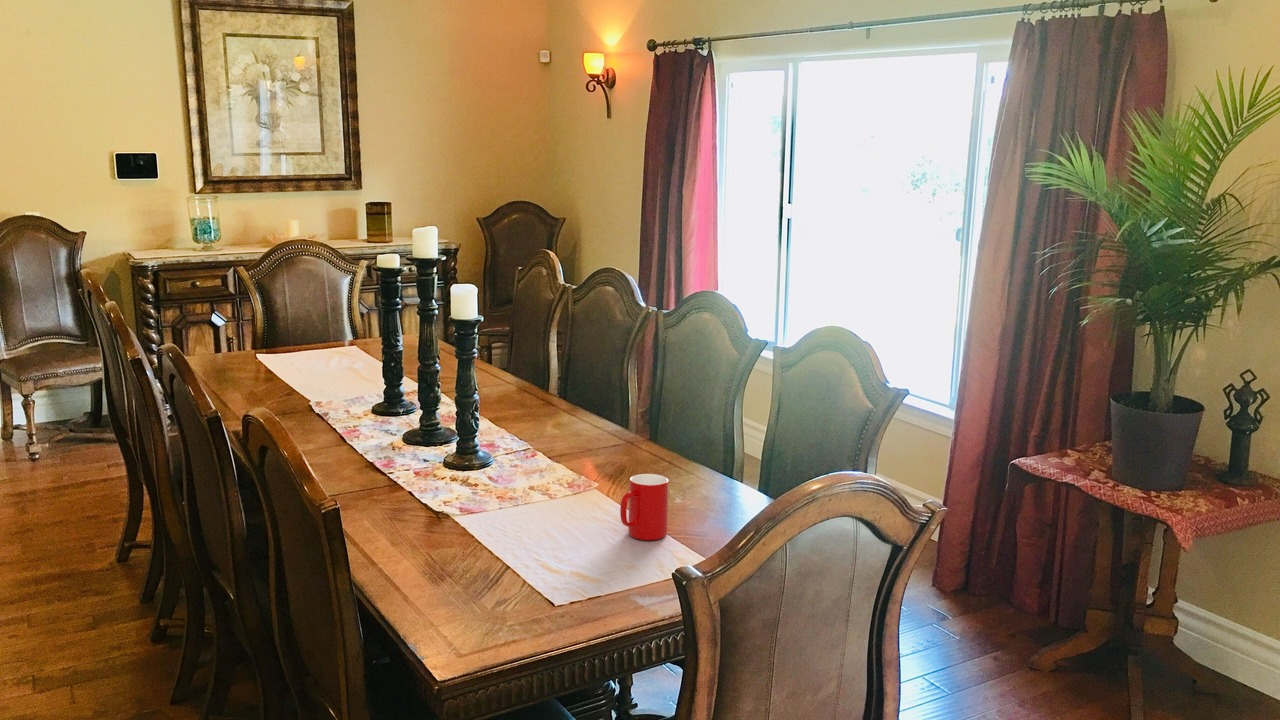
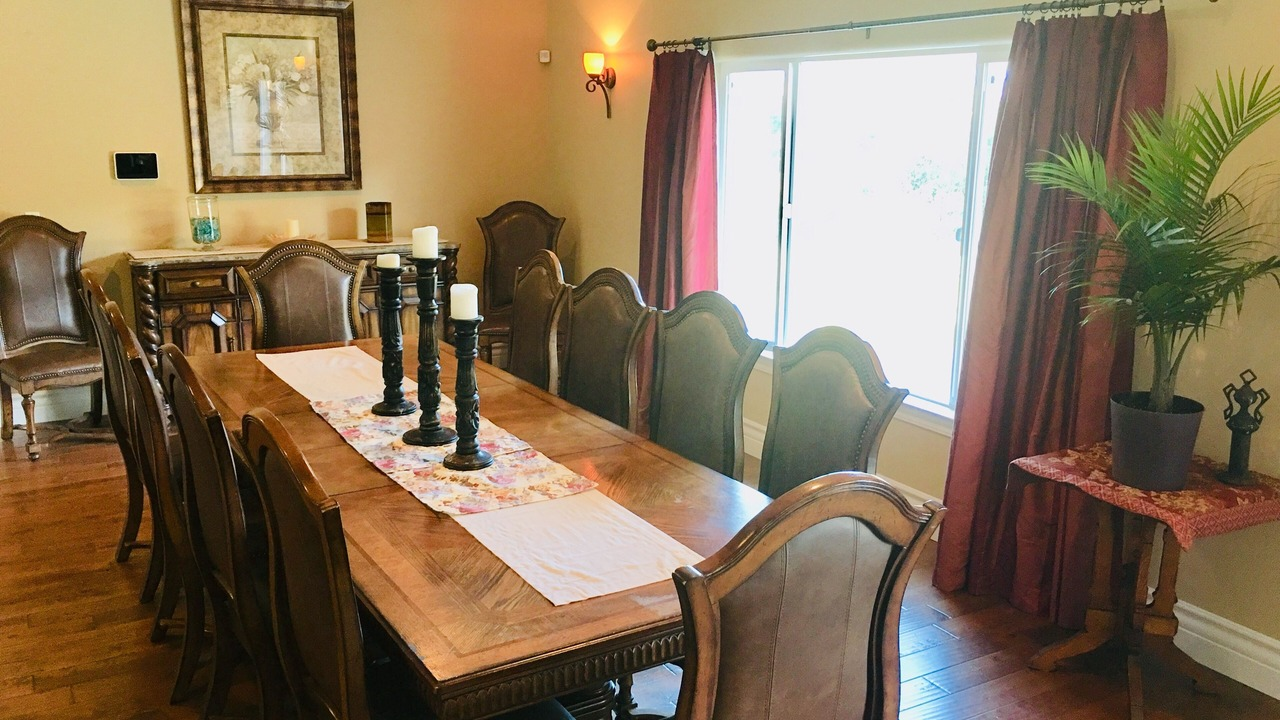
- cup [619,473,670,541]
